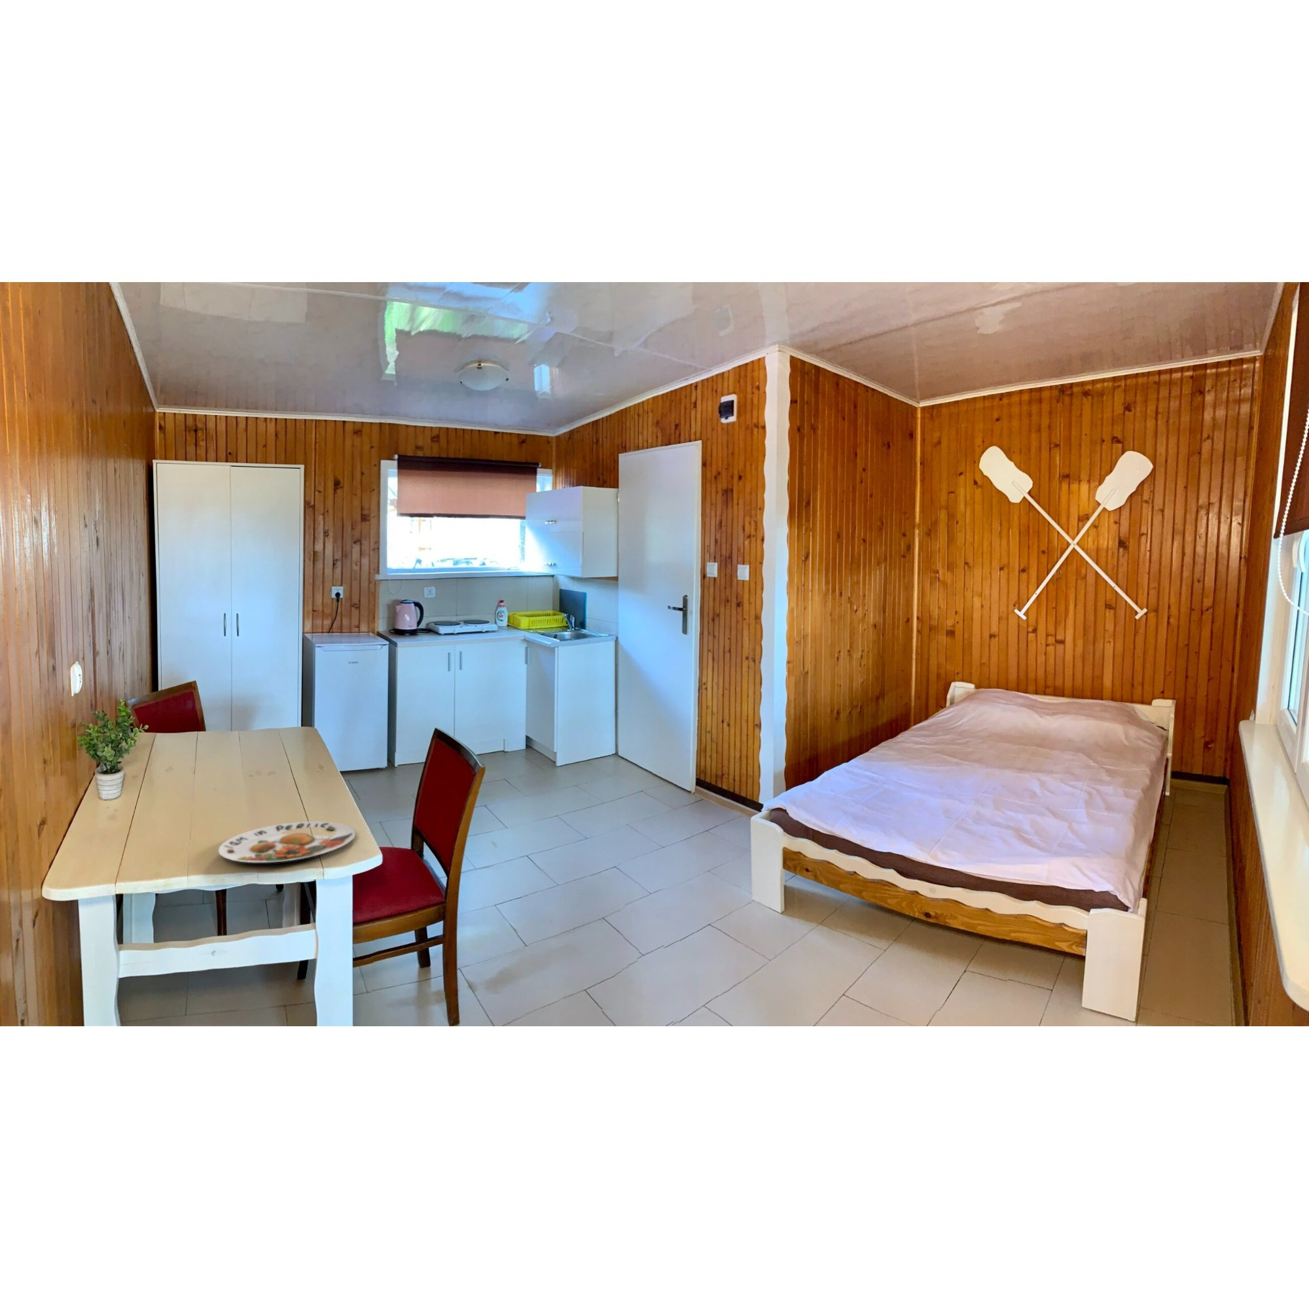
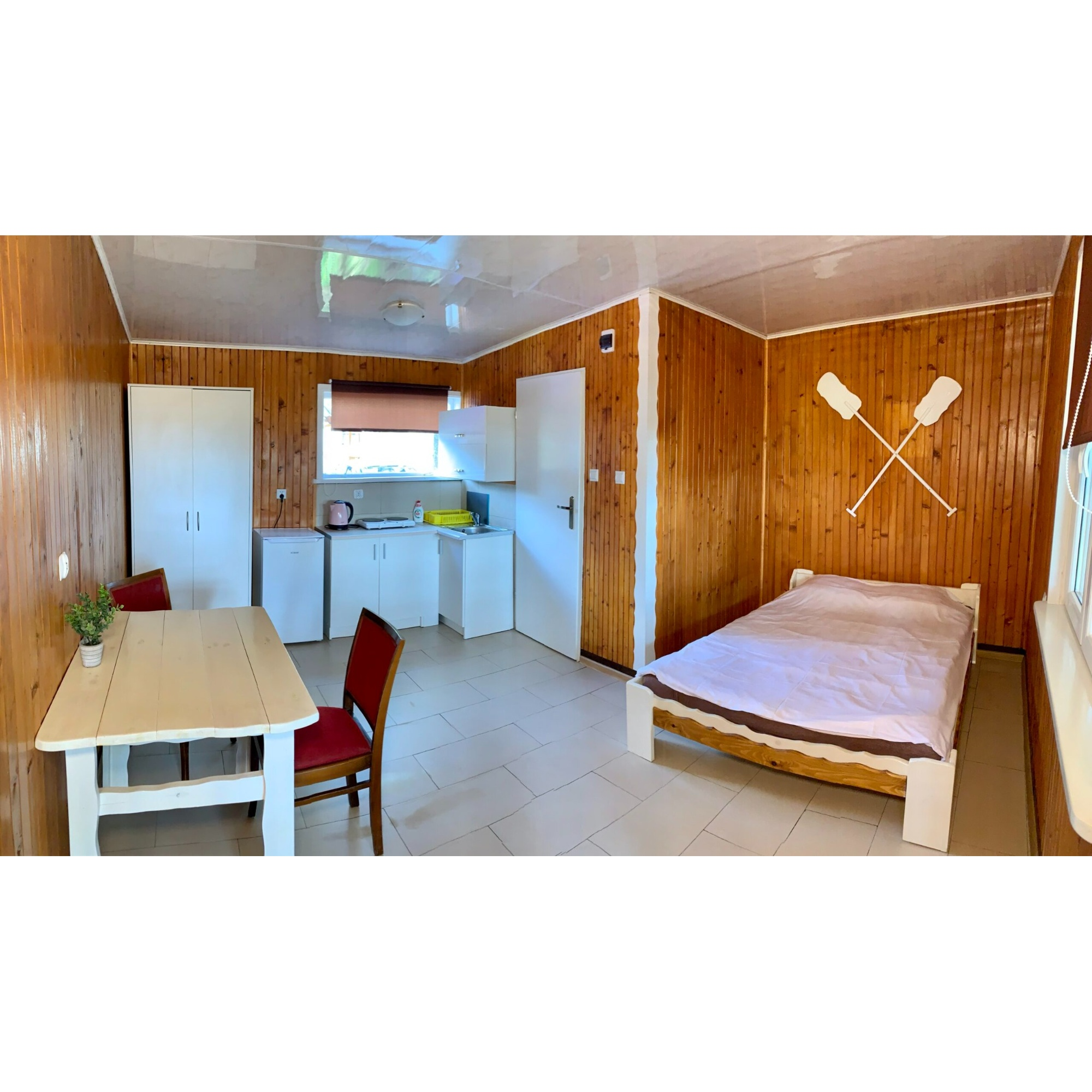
- plate [217,821,356,863]
